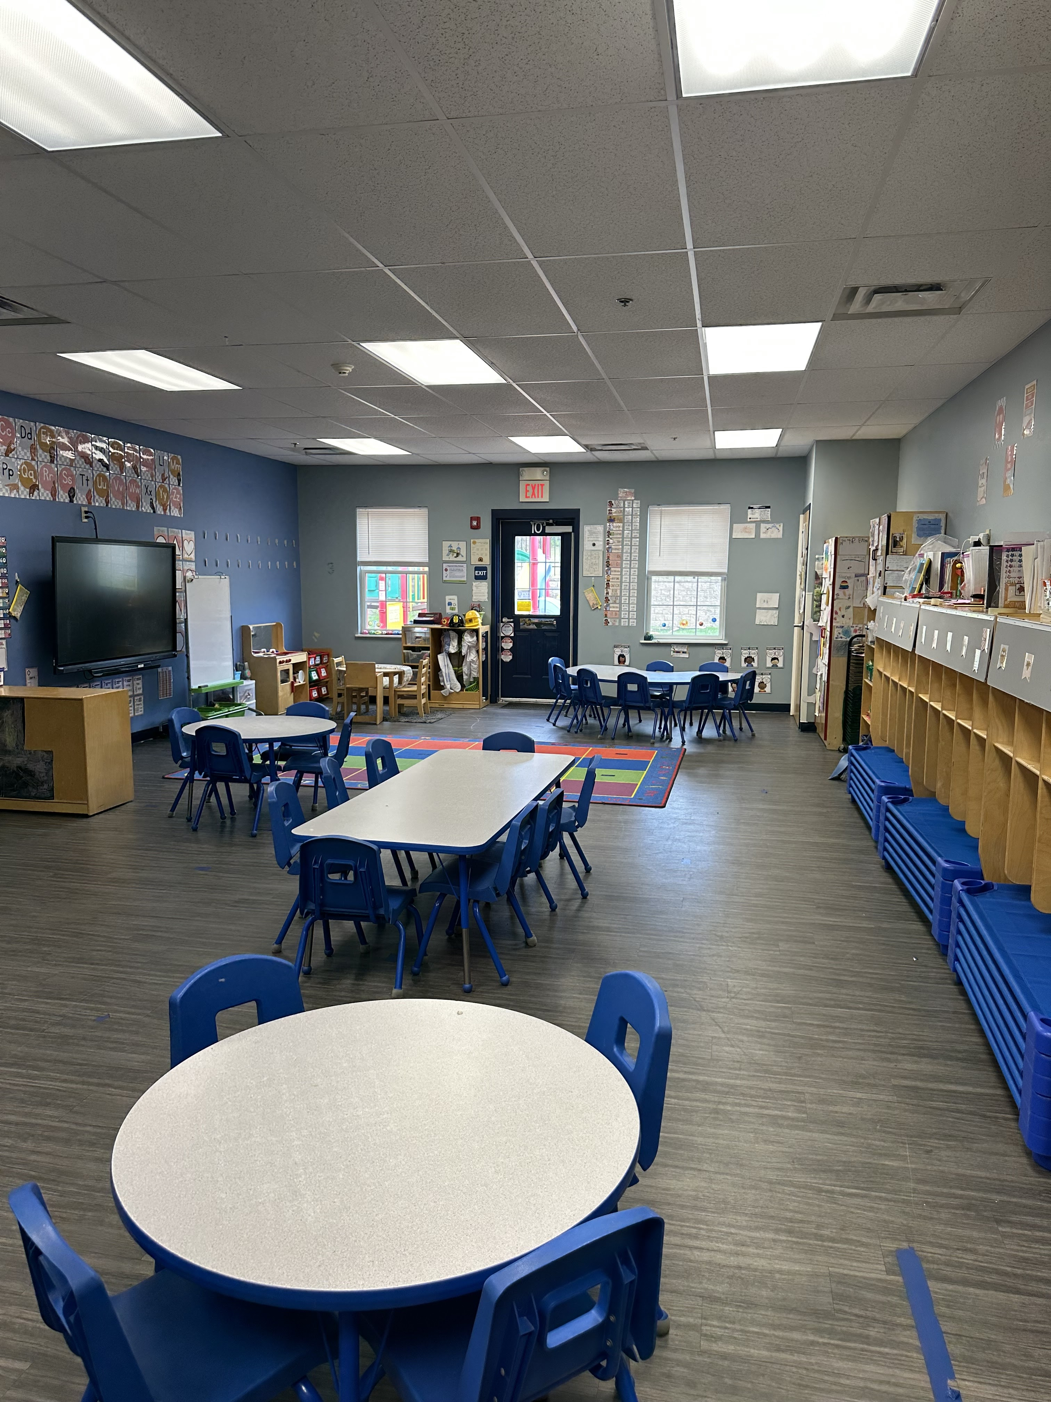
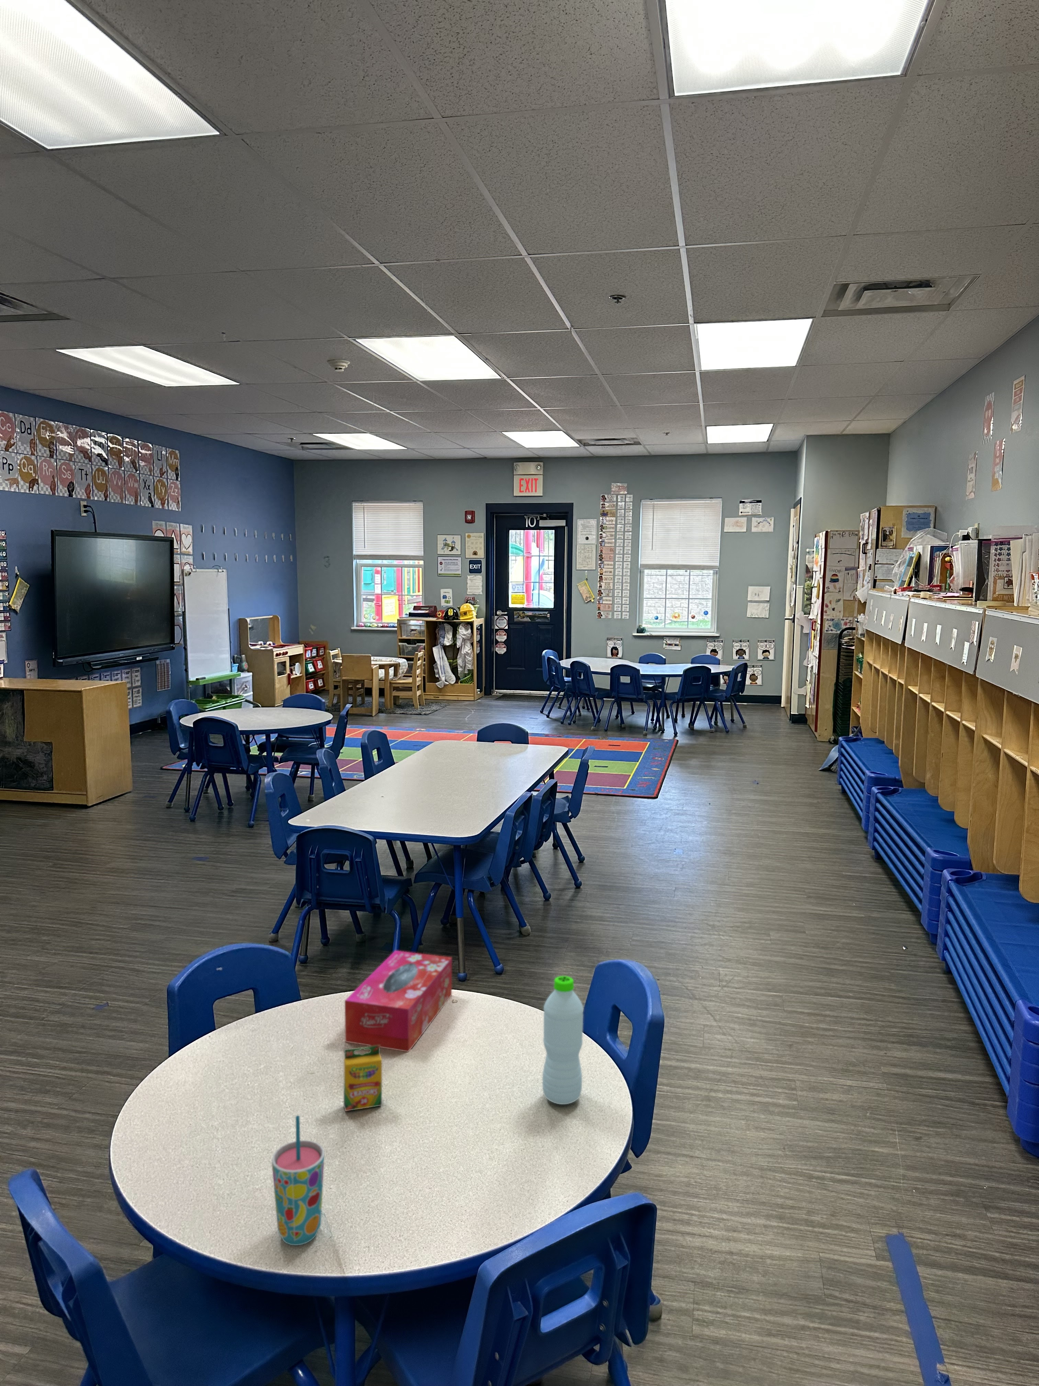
+ crayon box [344,1046,382,1112]
+ water bottle [541,976,584,1104]
+ cup [272,1115,325,1245]
+ tissue box [344,951,452,1052]
